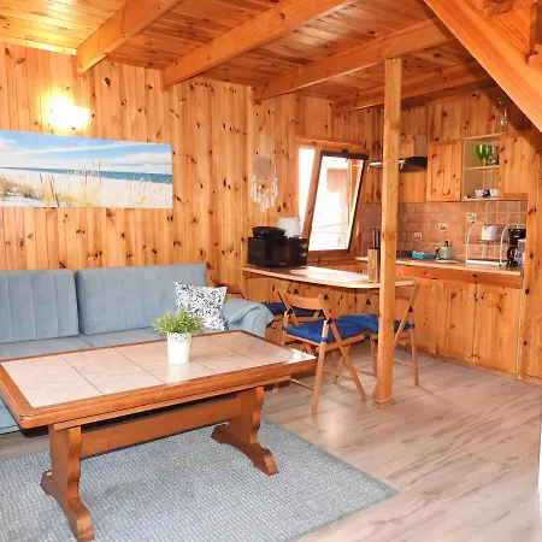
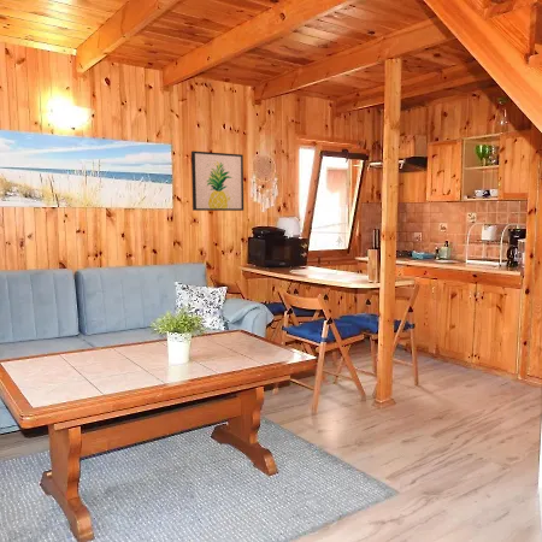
+ wall art [190,149,245,212]
